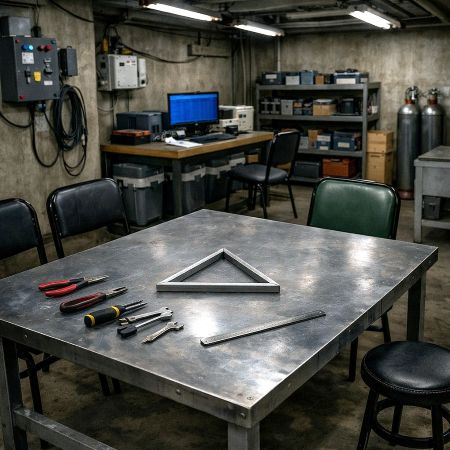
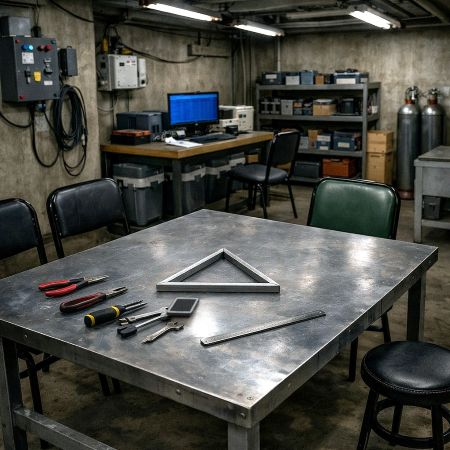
+ cell phone [165,296,200,317]
